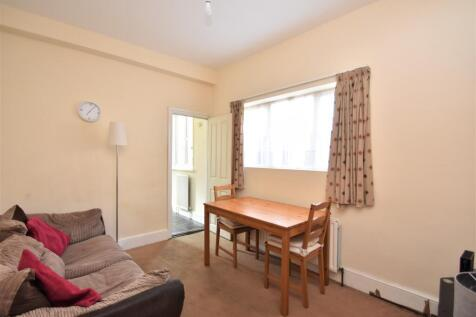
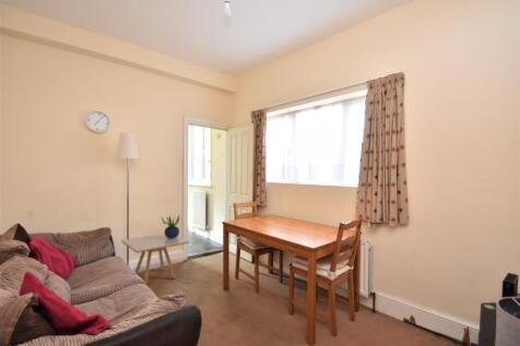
+ potted plant [161,214,180,239]
+ side table [120,232,190,285]
